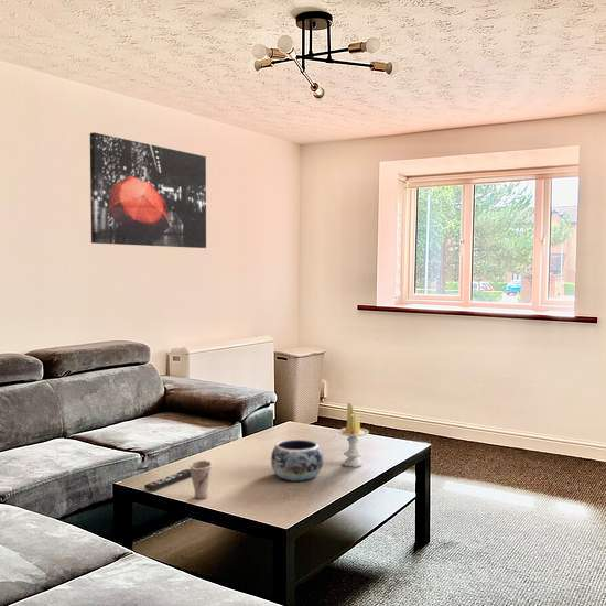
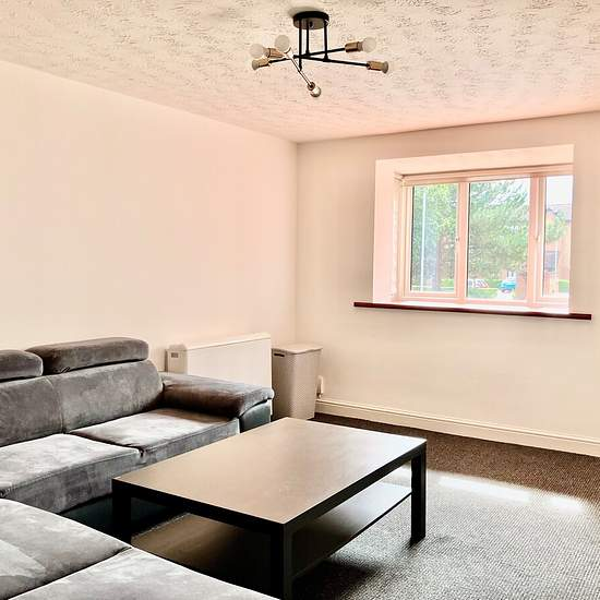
- decorative bowl [270,439,324,483]
- cup [188,459,214,500]
- remote control [143,468,192,491]
- wall art [89,131,207,249]
- candle [337,401,370,468]
